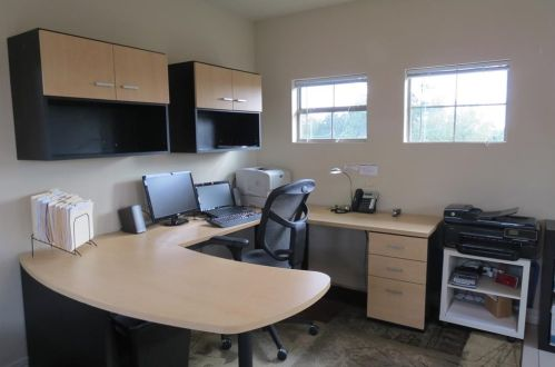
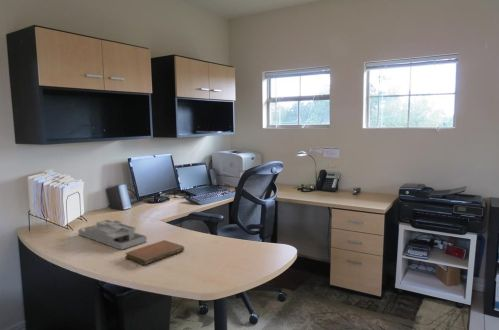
+ desk organizer [77,219,148,251]
+ notebook [124,239,185,266]
